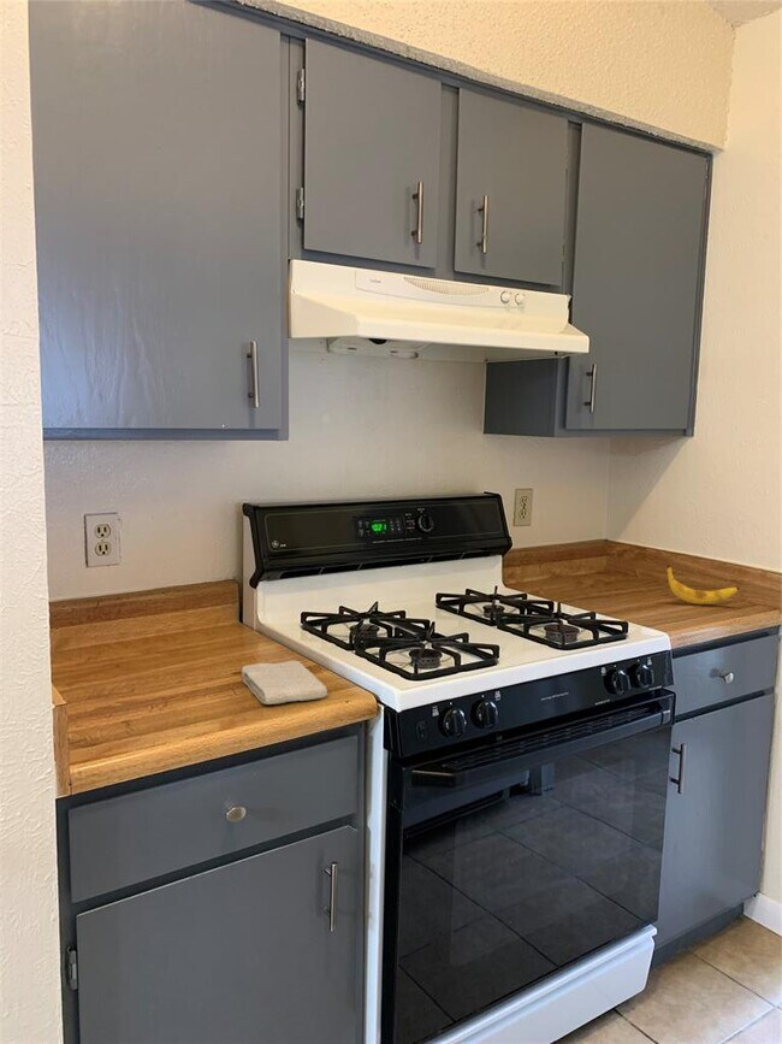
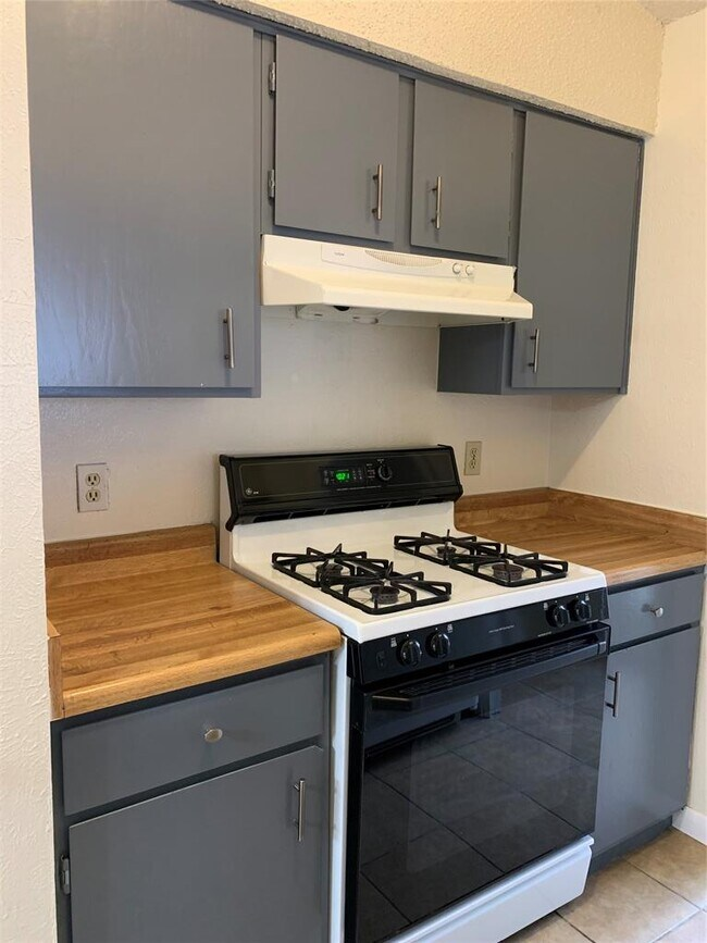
- washcloth [241,660,330,706]
- banana [667,564,740,606]
